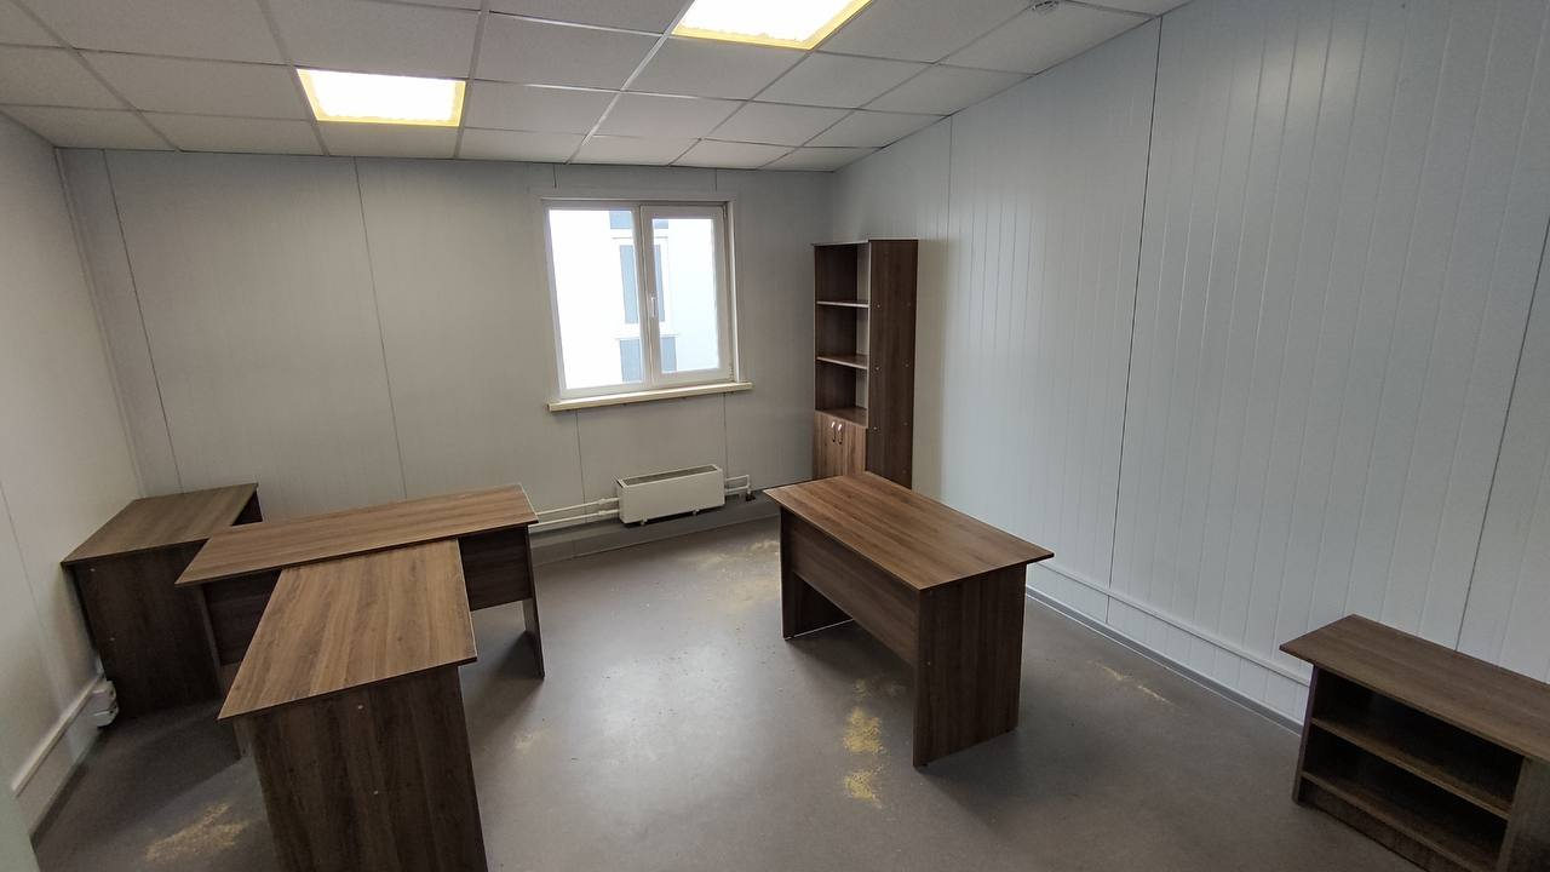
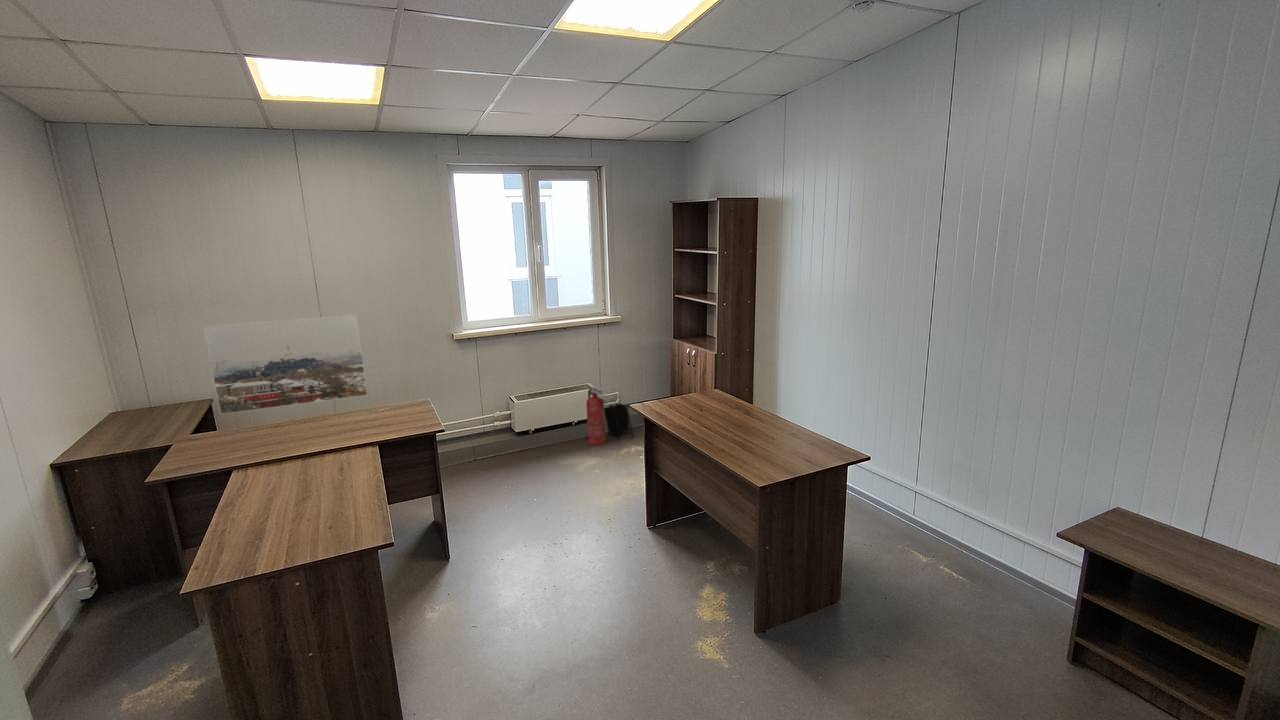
+ backpack [604,400,634,441]
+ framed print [202,314,369,415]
+ fire extinguisher [586,386,607,446]
